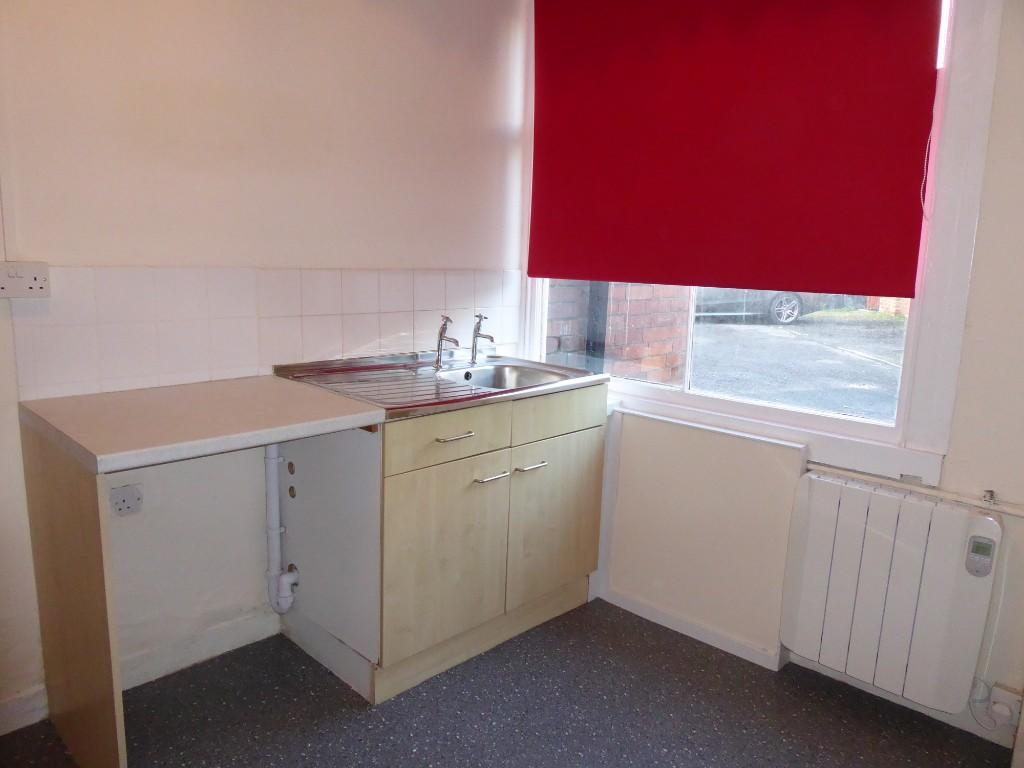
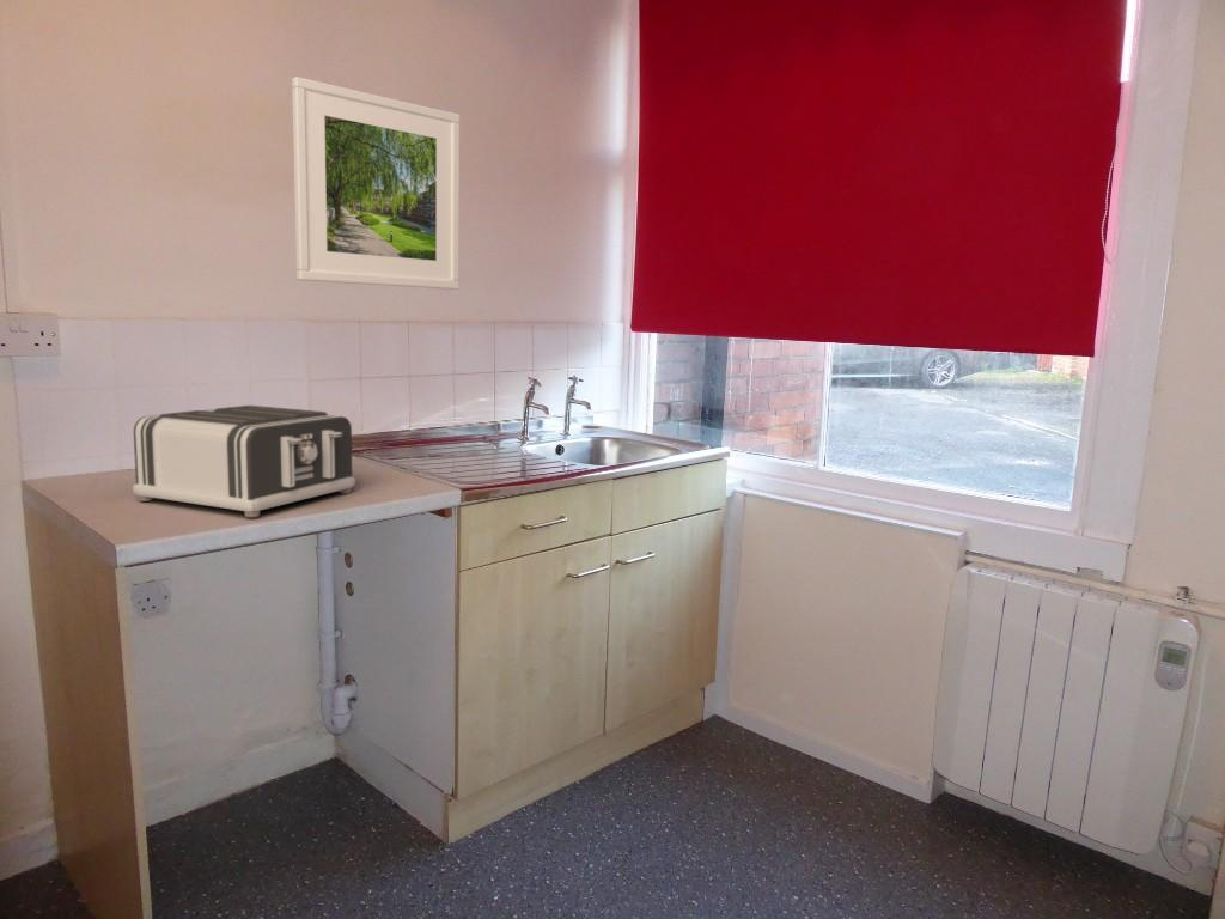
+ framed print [291,75,461,291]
+ toaster [132,404,356,518]
